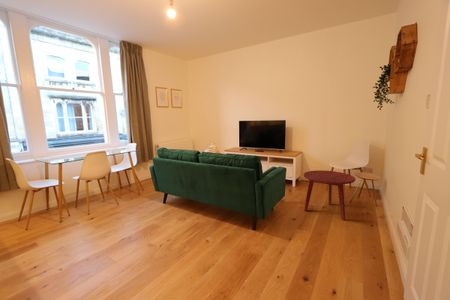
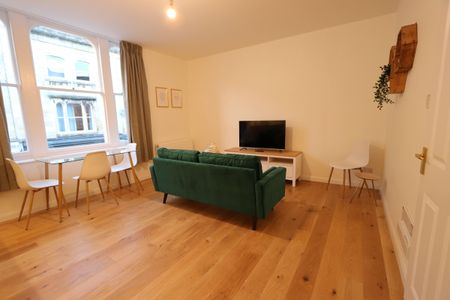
- side table [302,169,356,221]
